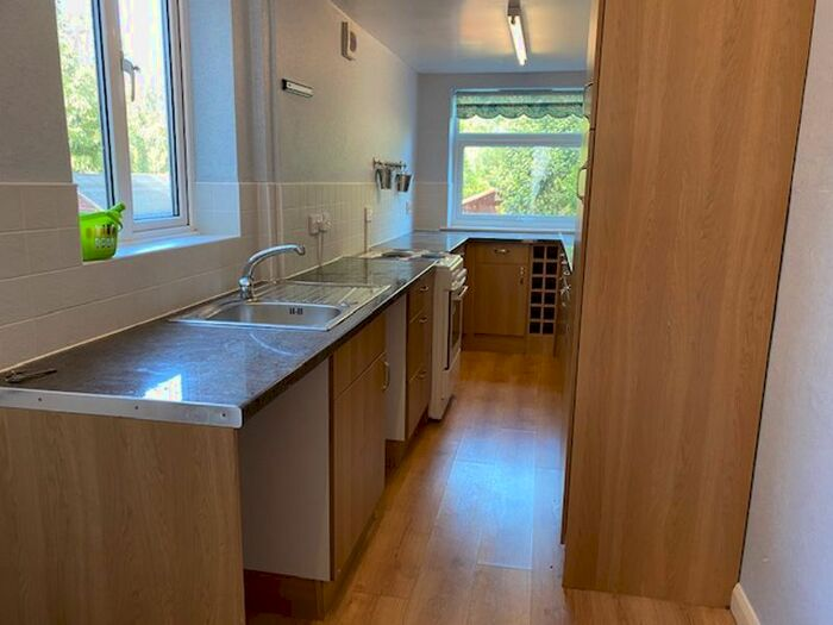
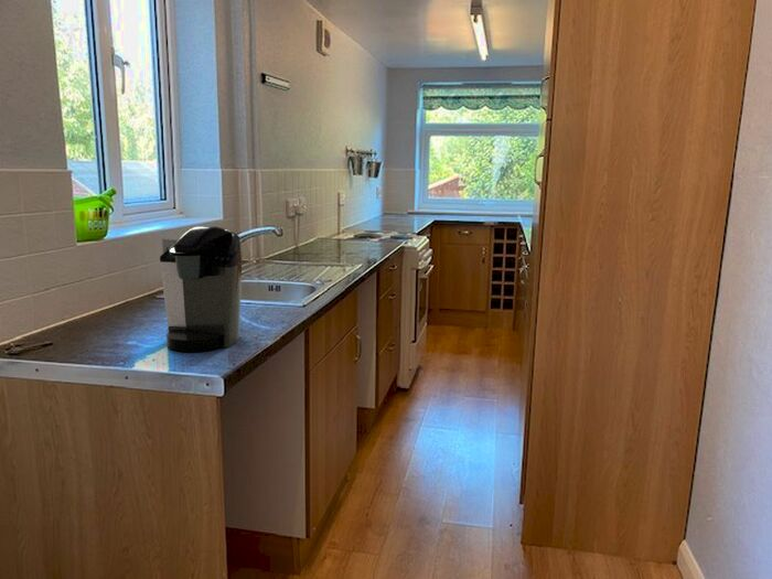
+ coffee maker [159,225,243,353]
